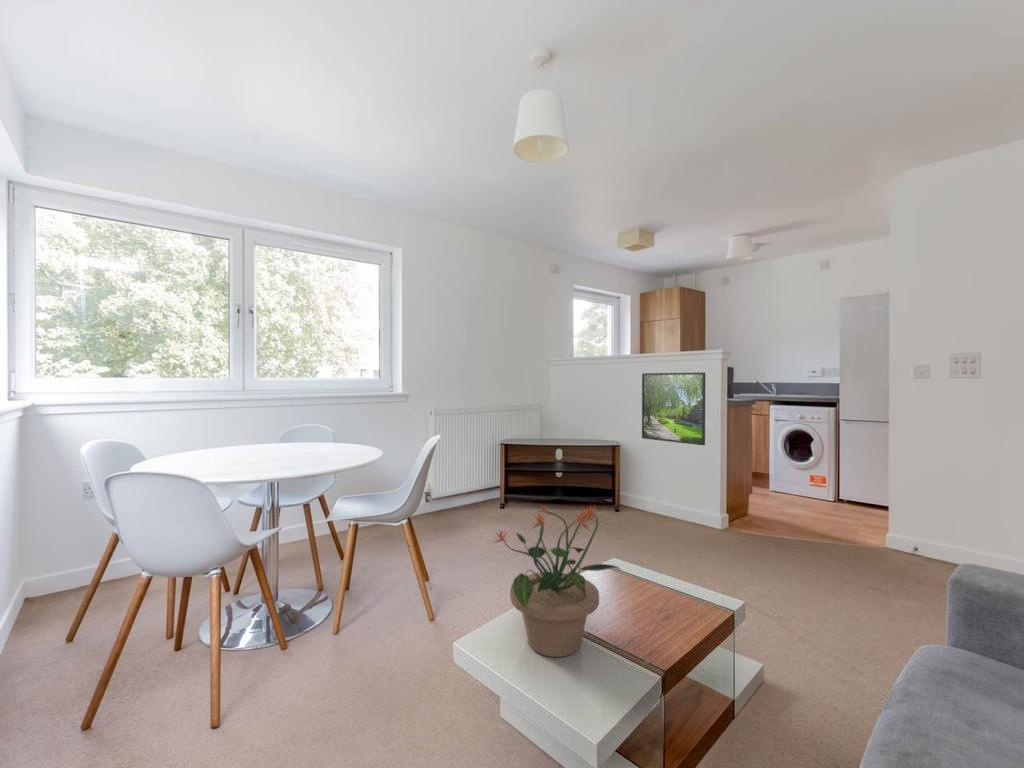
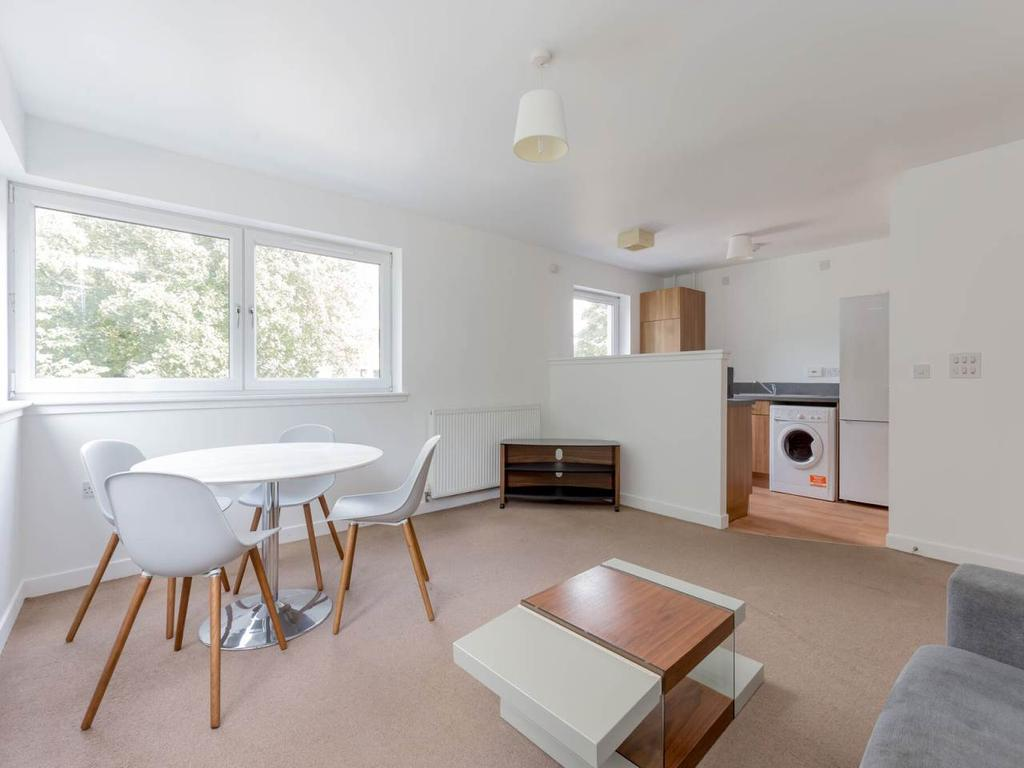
- potted plant [493,505,622,658]
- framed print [641,371,706,446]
